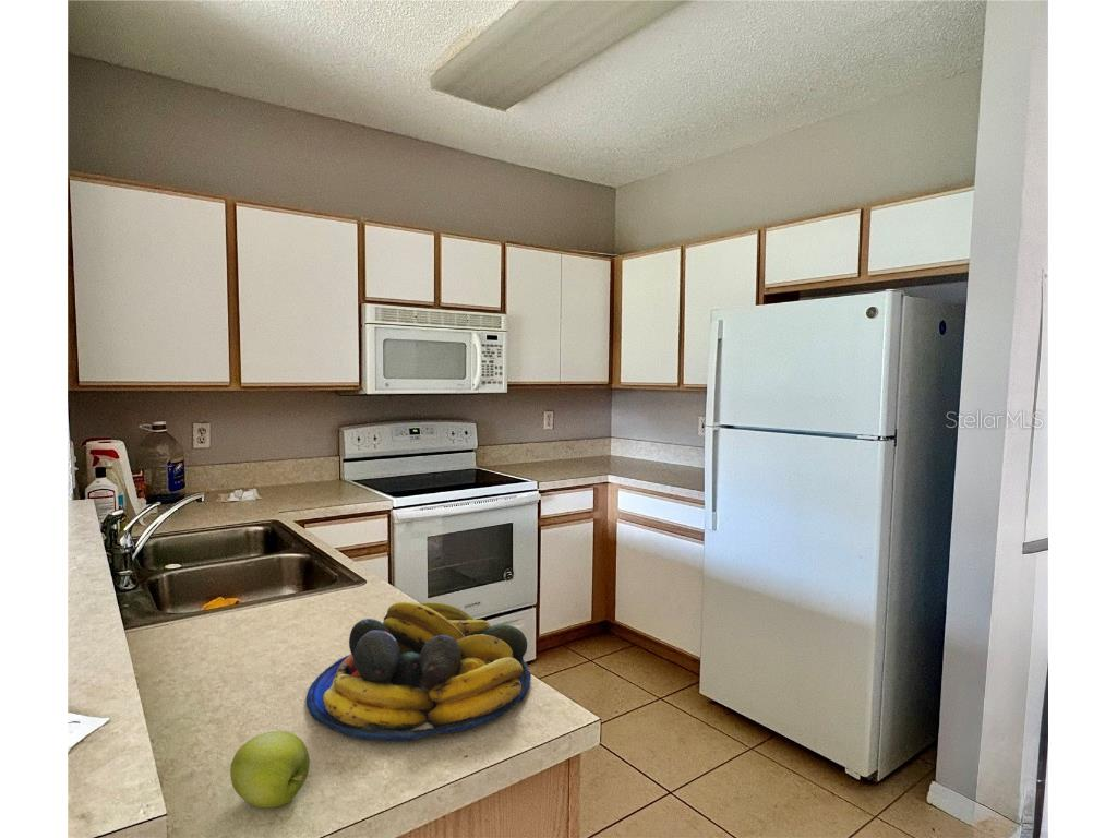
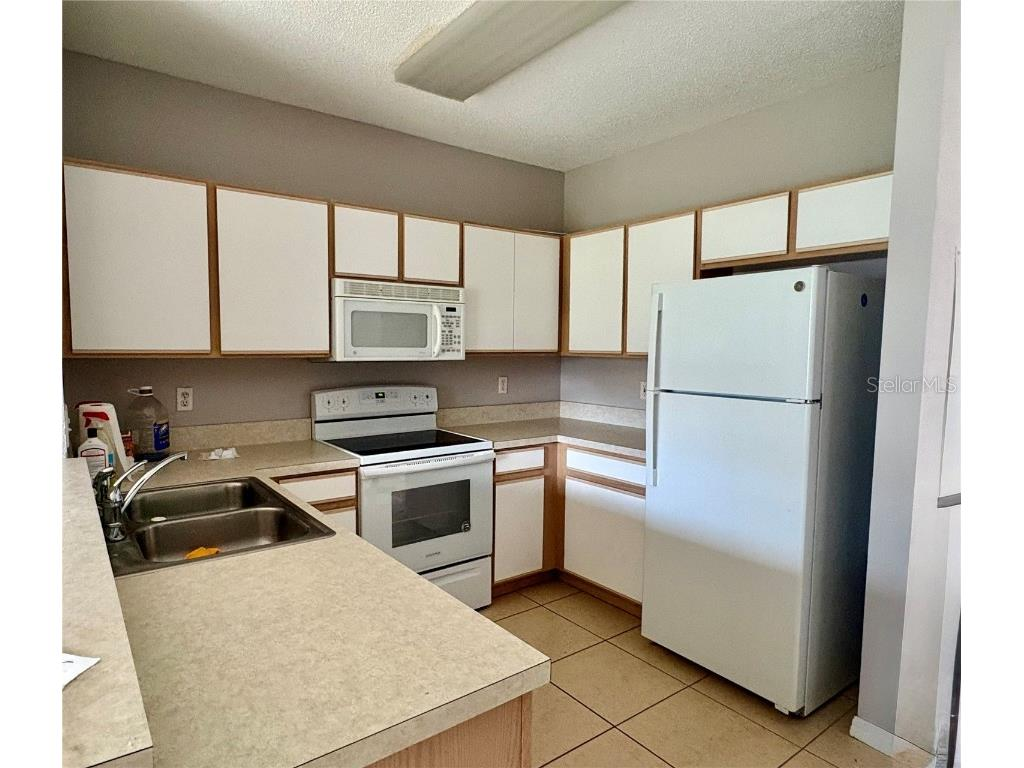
- fruit bowl [305,600,532,742]
- apple [229,730,311,809]
